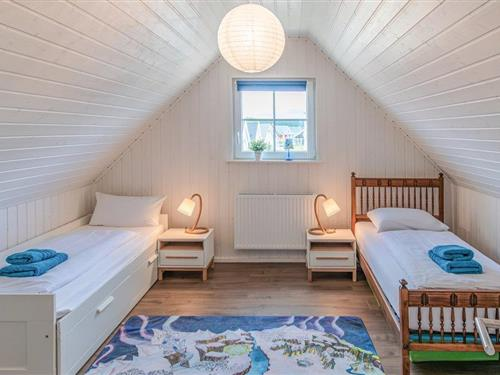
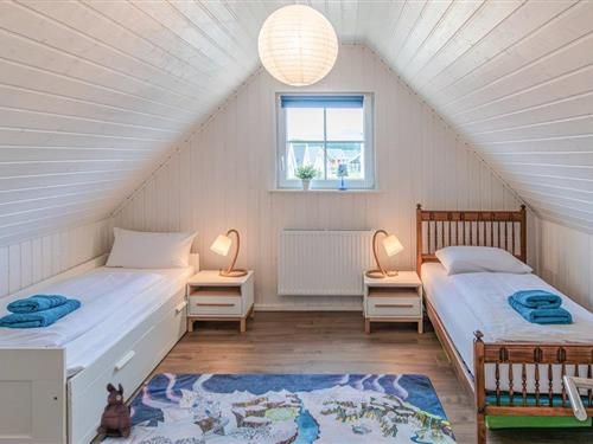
+ plush toy [95,381,132,439]
